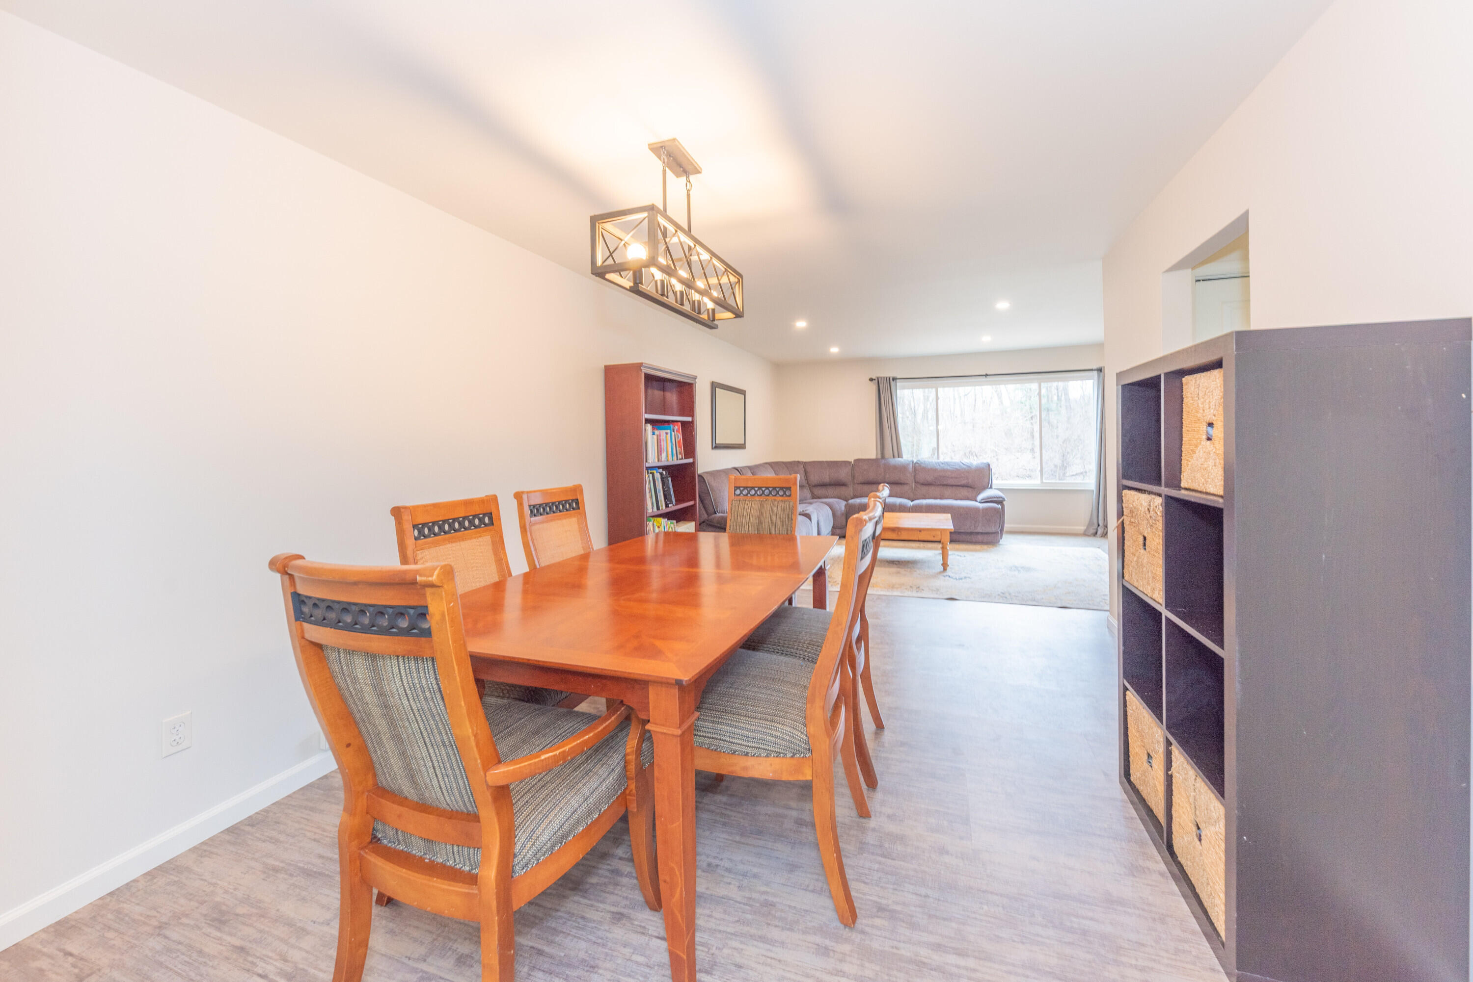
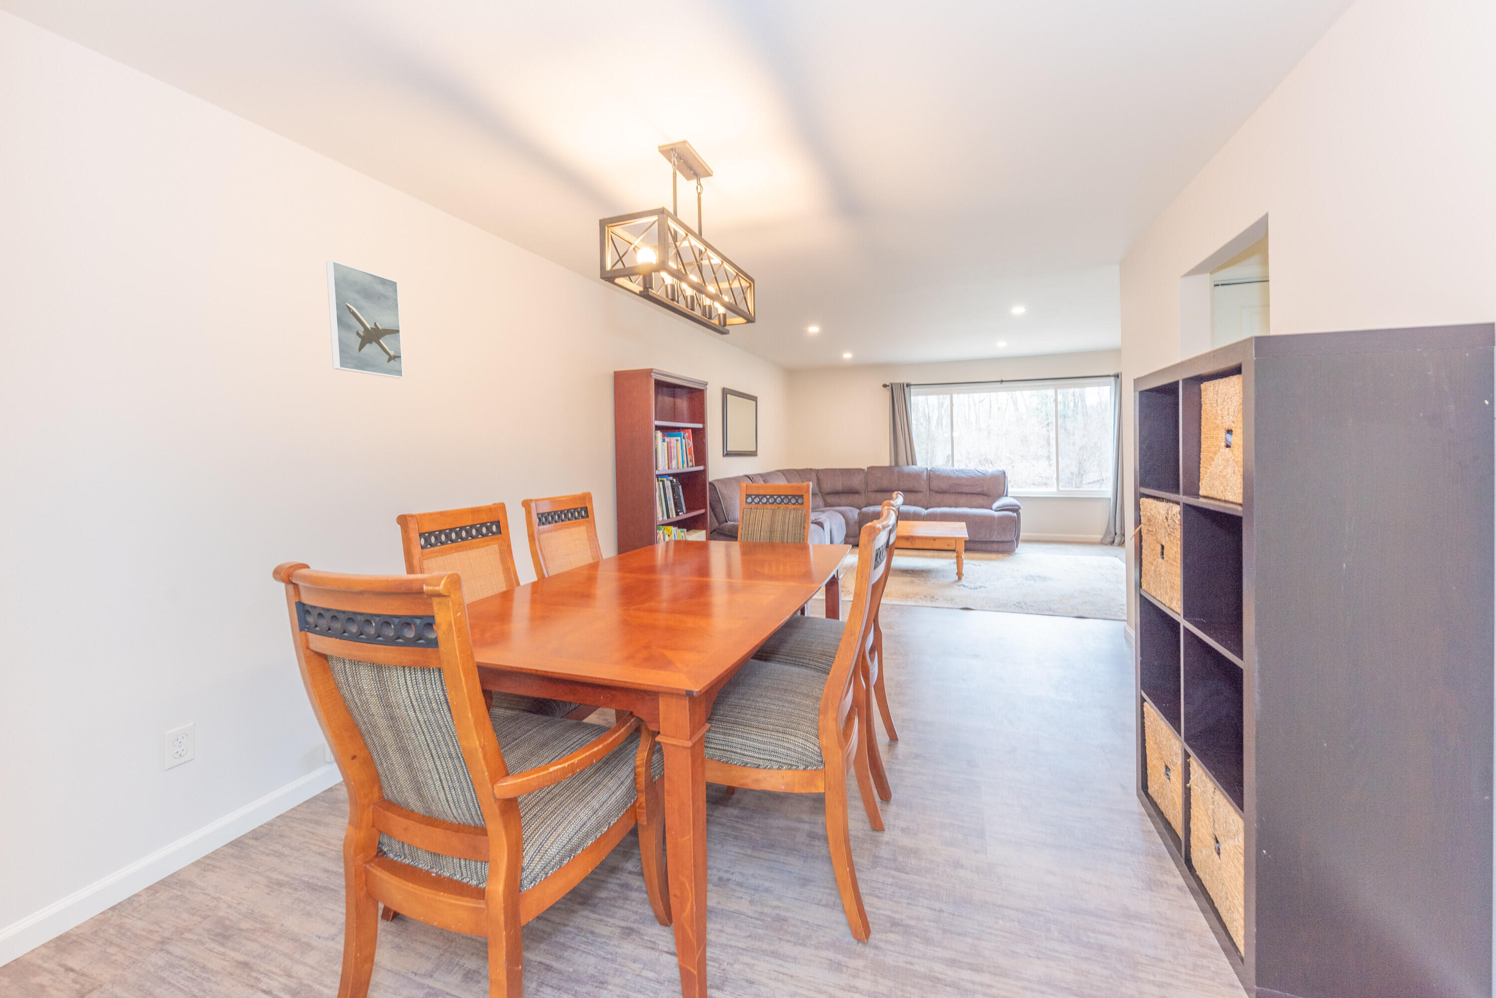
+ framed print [325,260,404,379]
